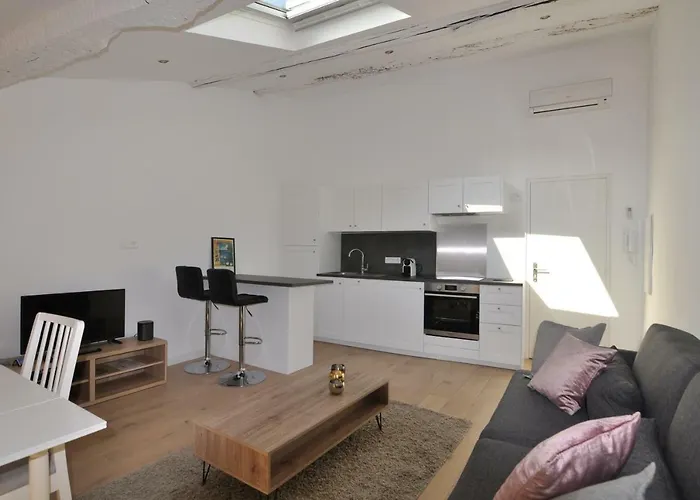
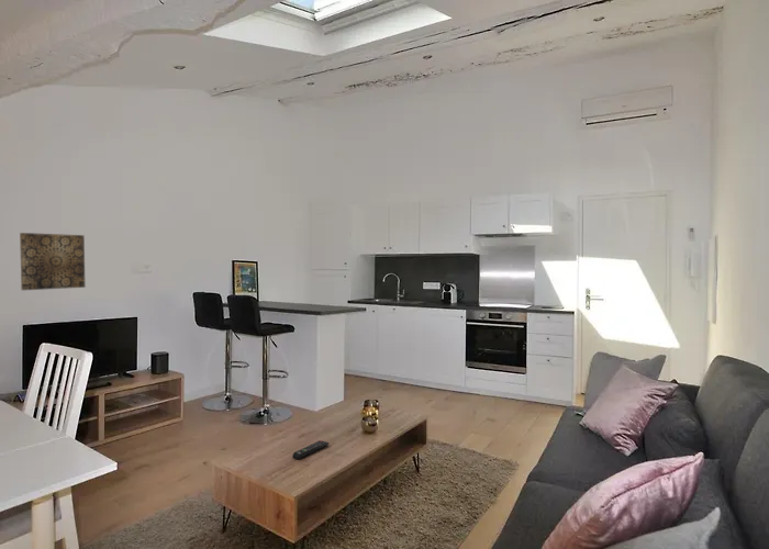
+ remote control [291,439,330,461]
+ wall art [19,232,87,291]
